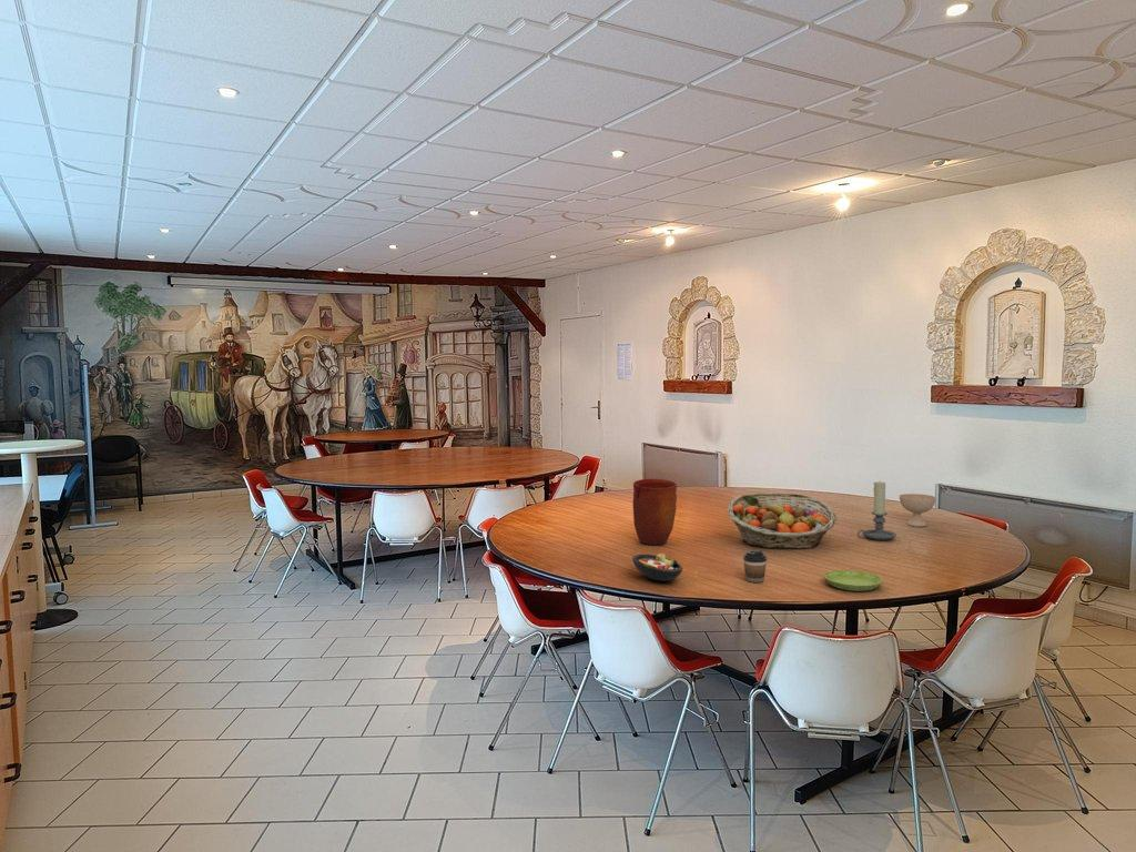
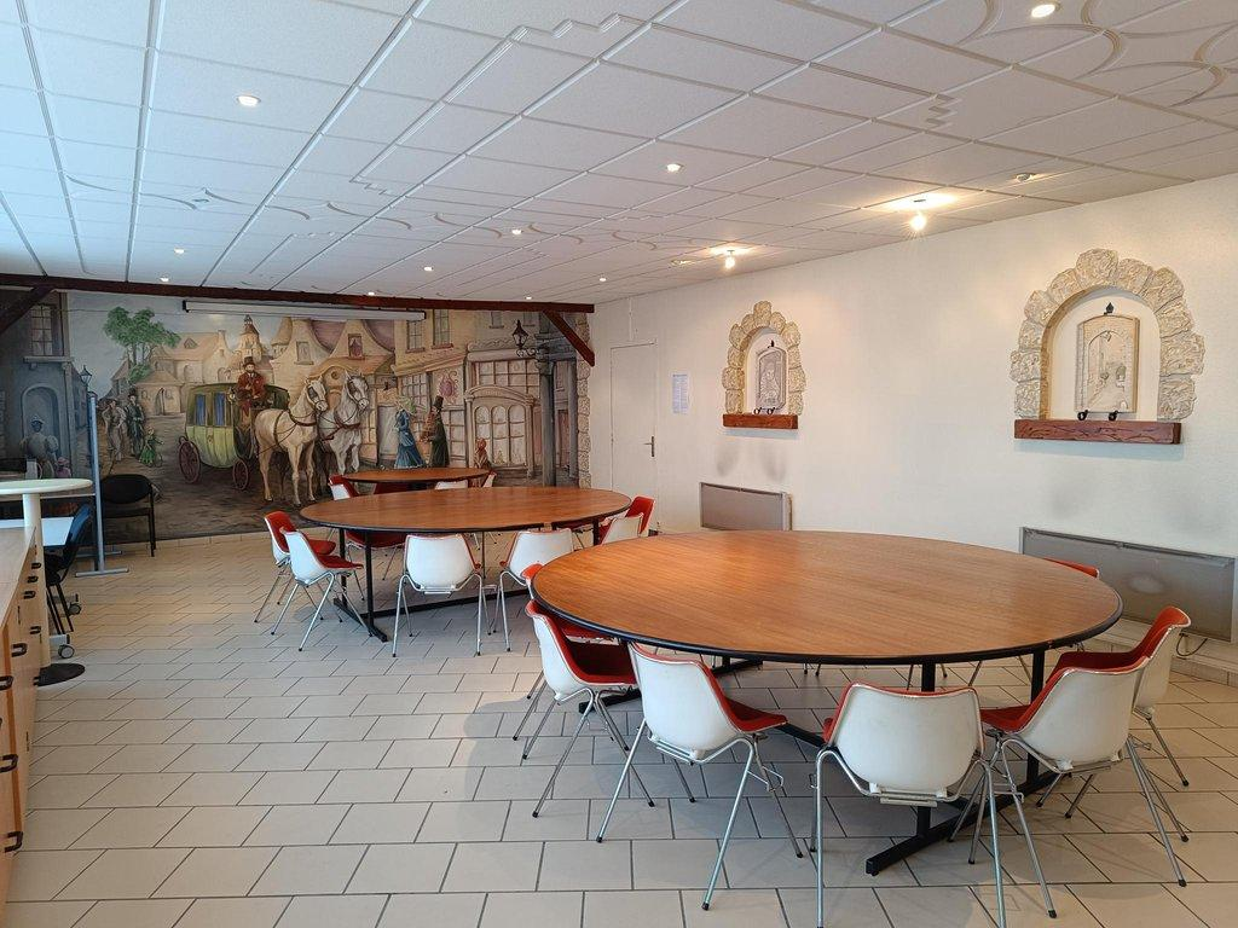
- coffee cup [742,549,768,584]
- saucer [823,569,883,592]
- vase [632,478,678,546]
- candle holder [856,480,897,541]
- fruit basket [727,491,838,550]
- bowl [899,493,937,528]
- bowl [631,552,683,582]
